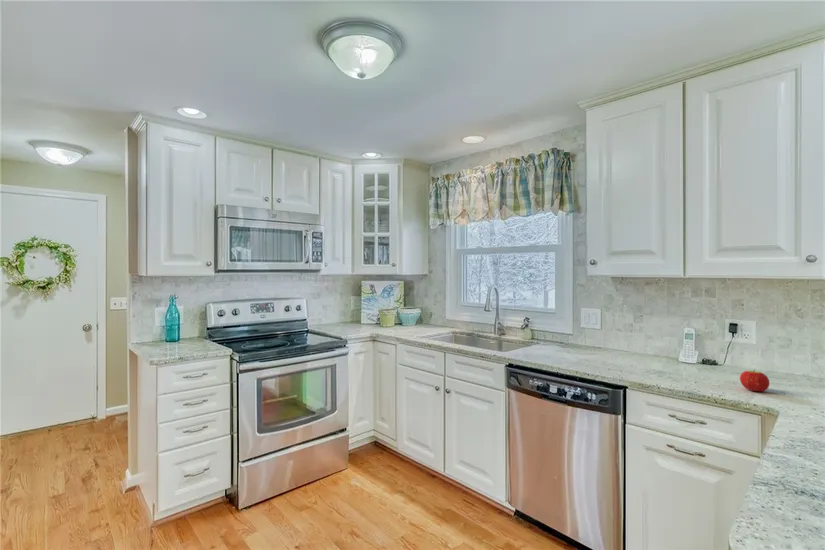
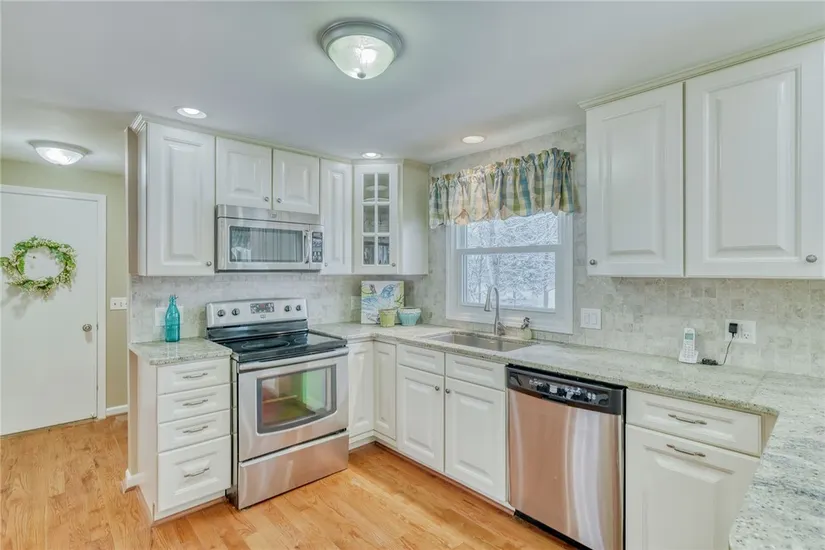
- fruit [739,369,771,392]
